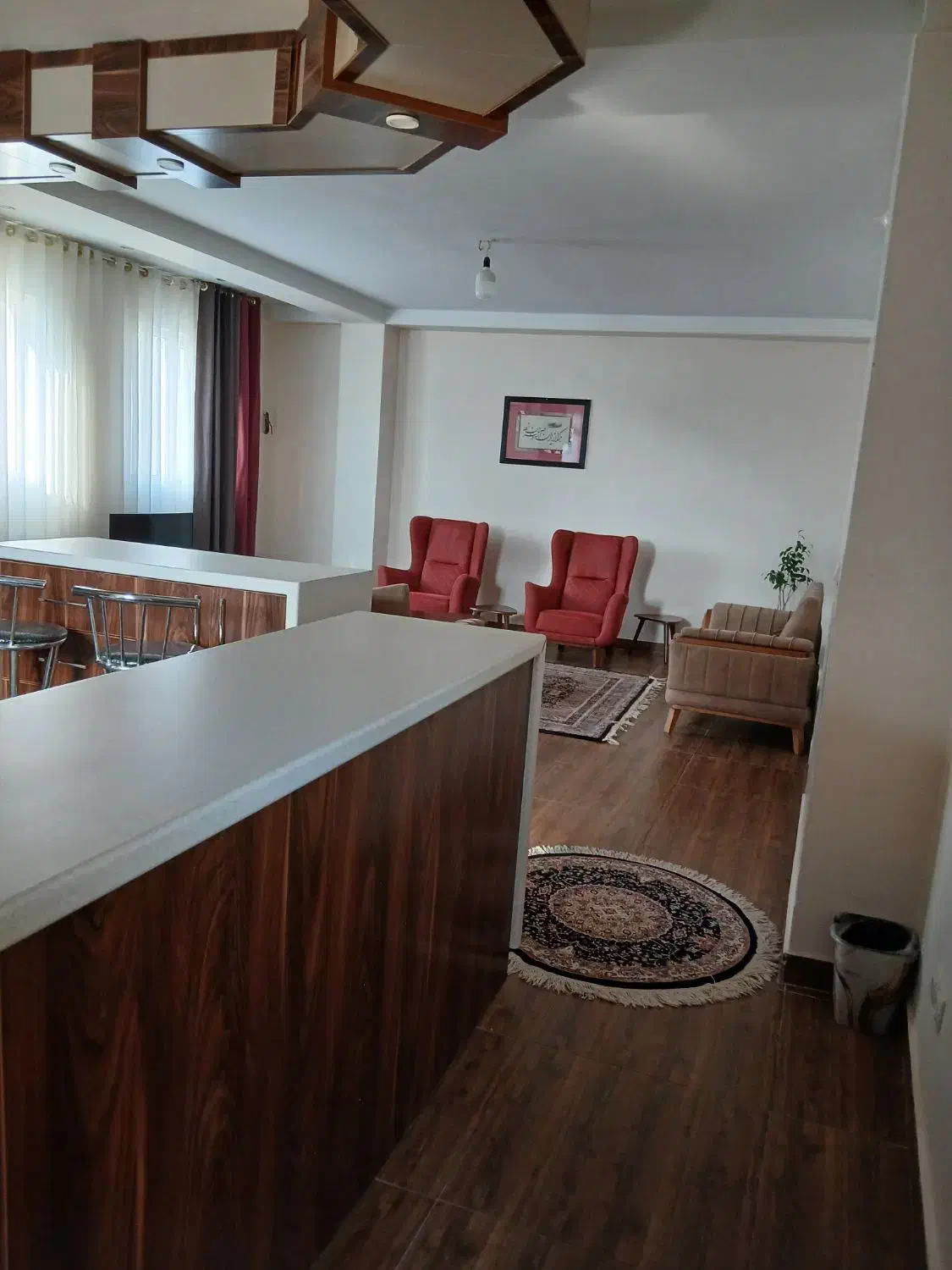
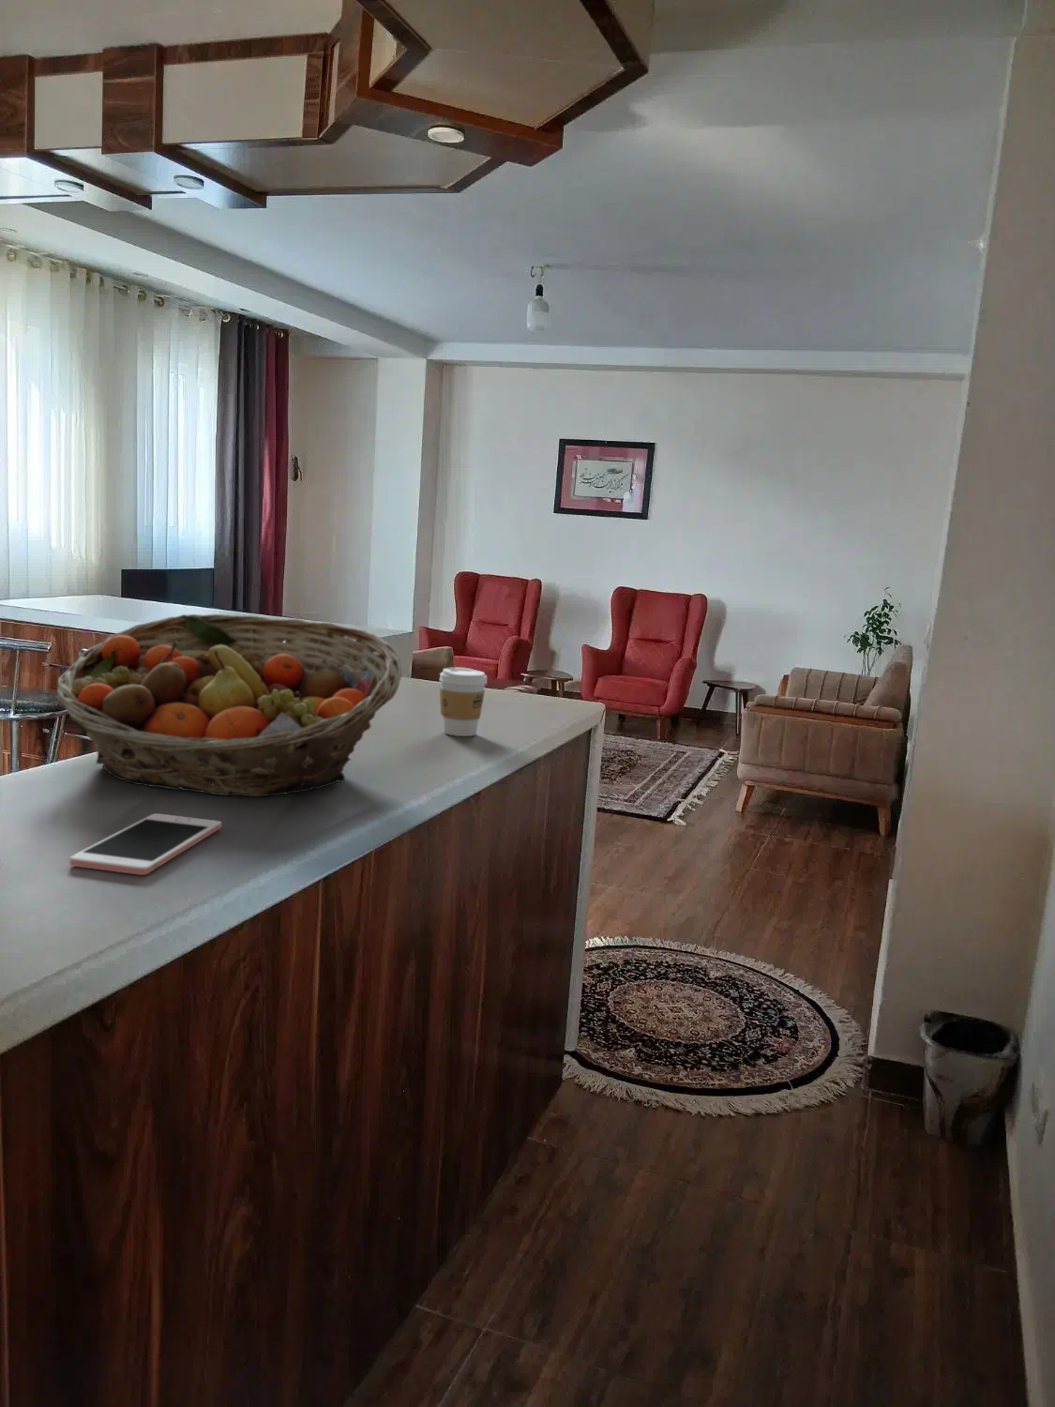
+ coffee cup [439,666,488,737]
+ cell phone [70,812,223,876]
+ fruit basket [54,614,402,798]
